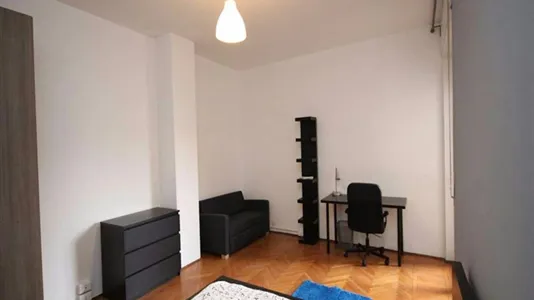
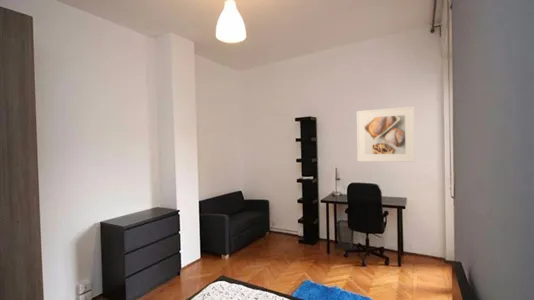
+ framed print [356,105,416,163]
